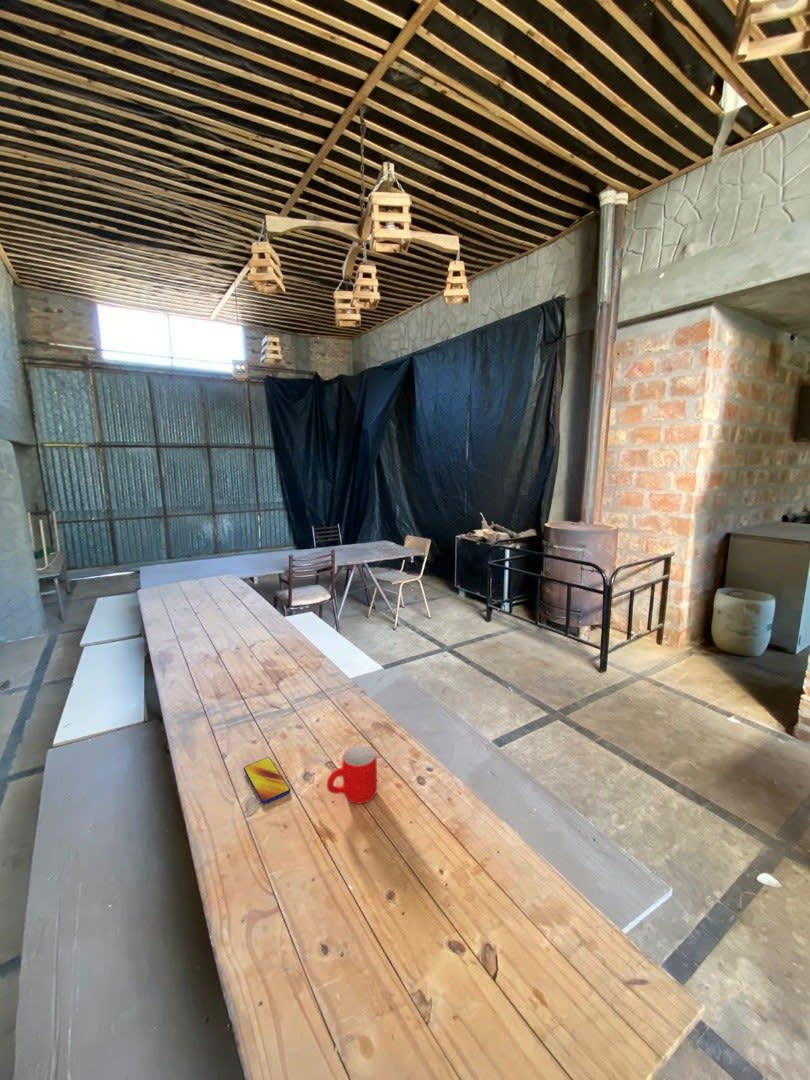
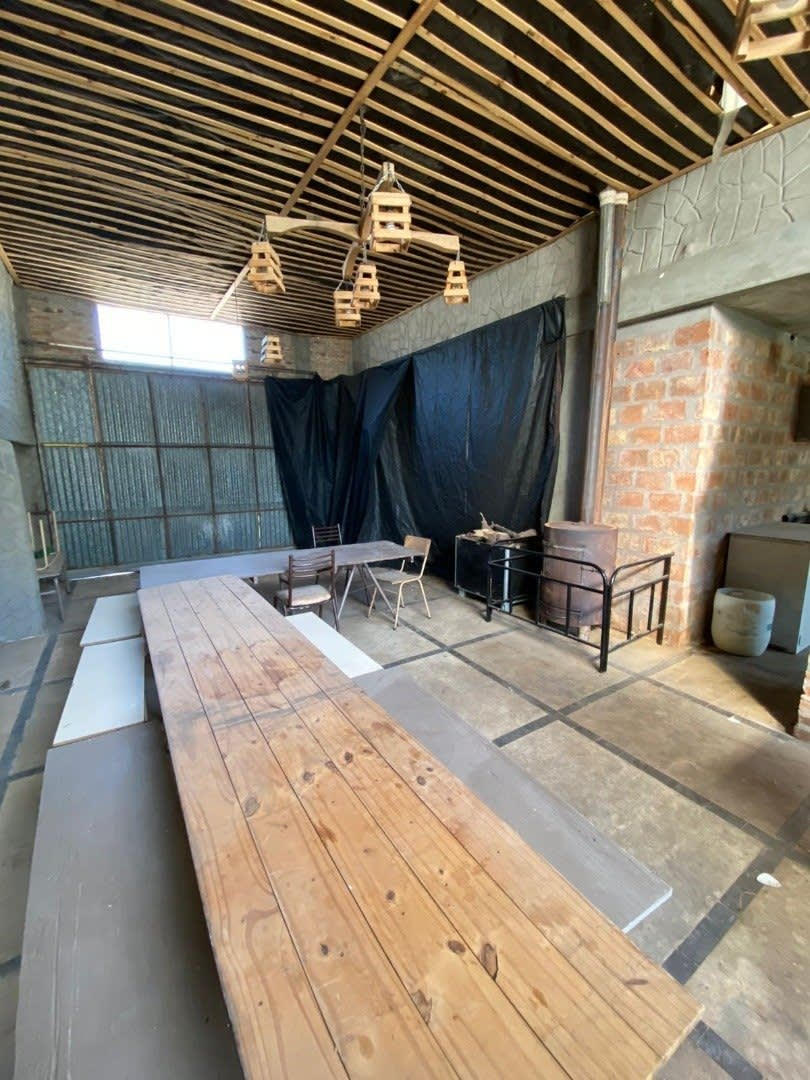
- mug [326,744,378,805]
- smartphone [243,756,291,805]
